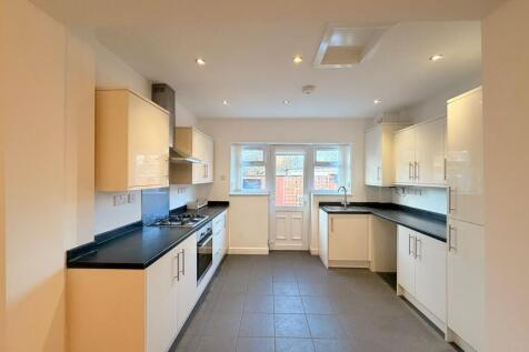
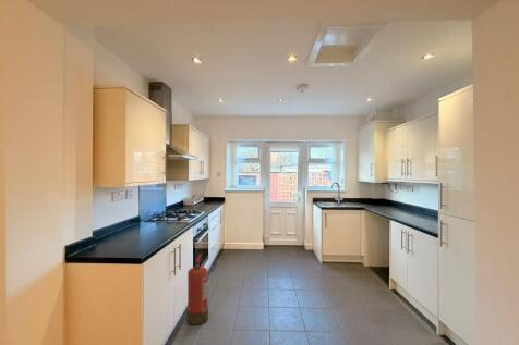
+ fire extinguisher [185,254,209,325]
